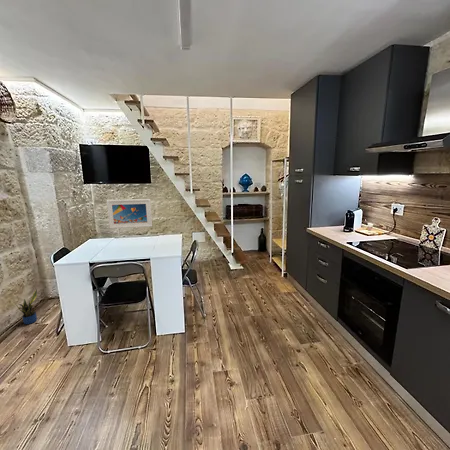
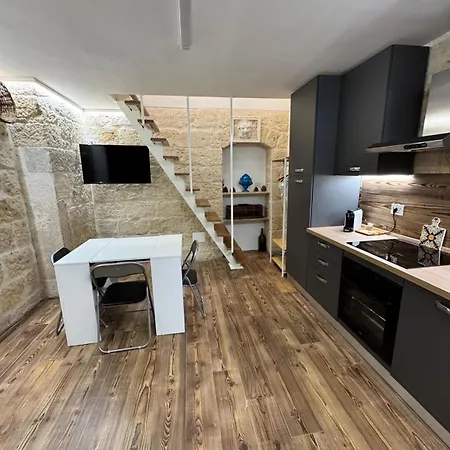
- potted plant [16,288,39,325]
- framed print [106,198,153,229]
